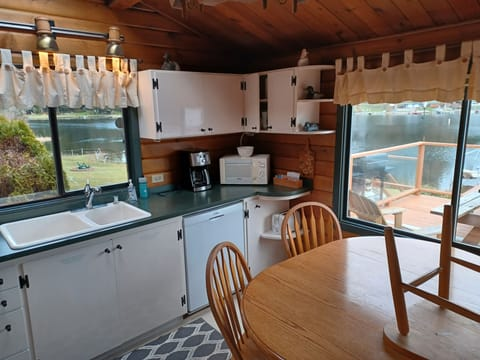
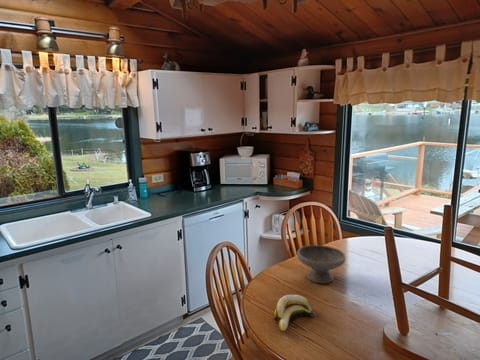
+ bowl [296,244,347,284]
+ banana [273,294,316,333]
